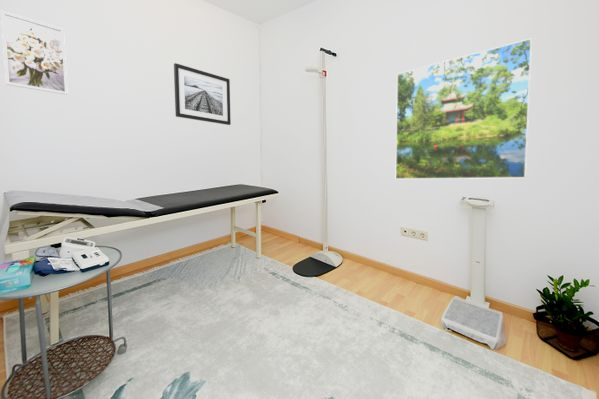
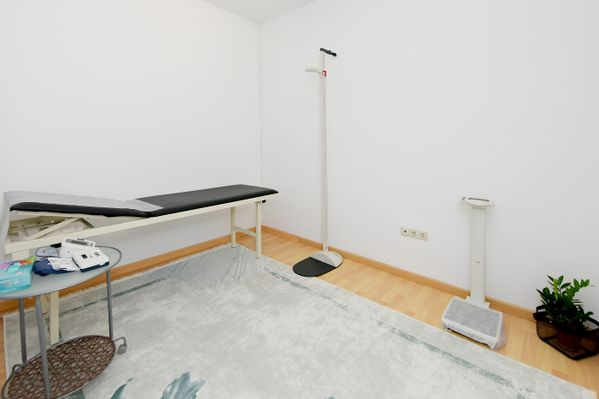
- wall art [0,10,69,96]
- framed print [395,37,533,180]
- wall art [173,62,232,126]
